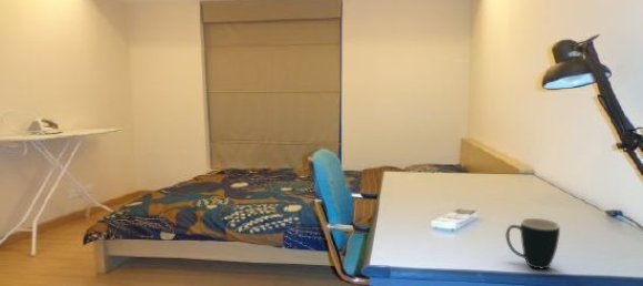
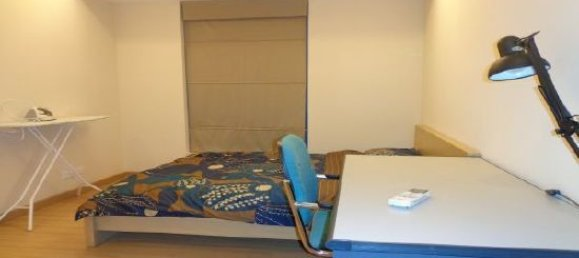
- mug [505,217,561,270]
